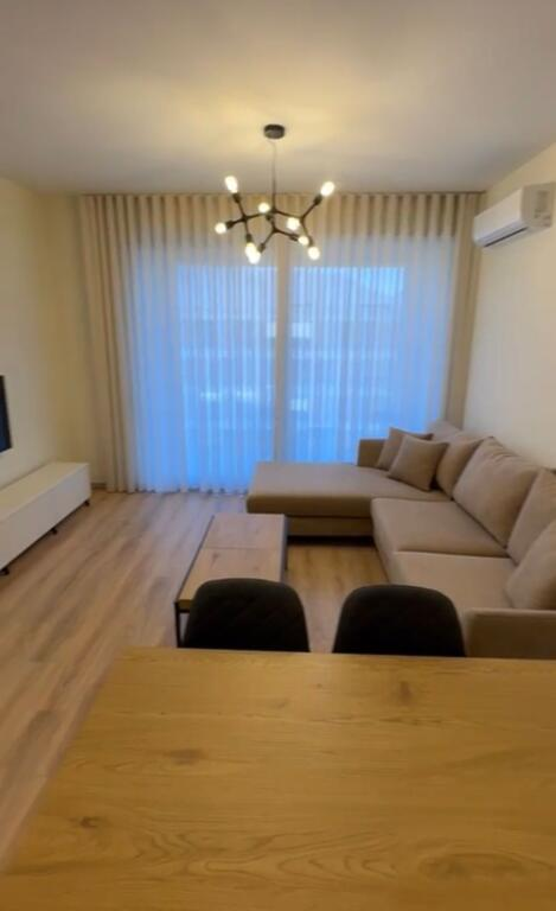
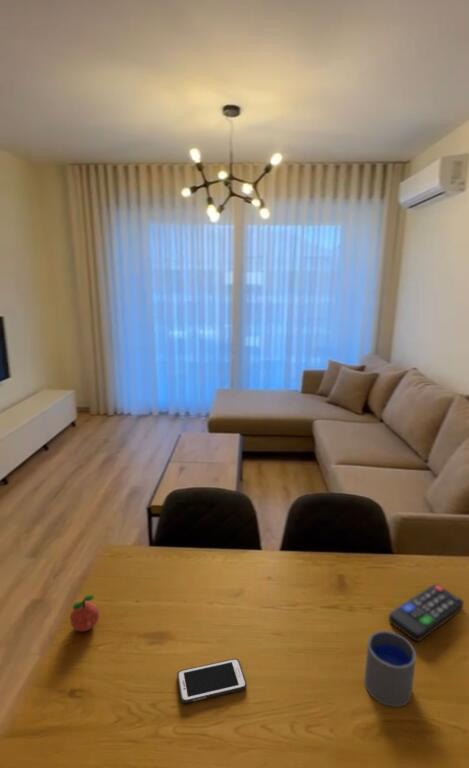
+ cup [363,630,417,708]
+ cell phone [176,658,247,704]
+ apple [69,594,100,633]
+ remote control [388,583,465,643]
